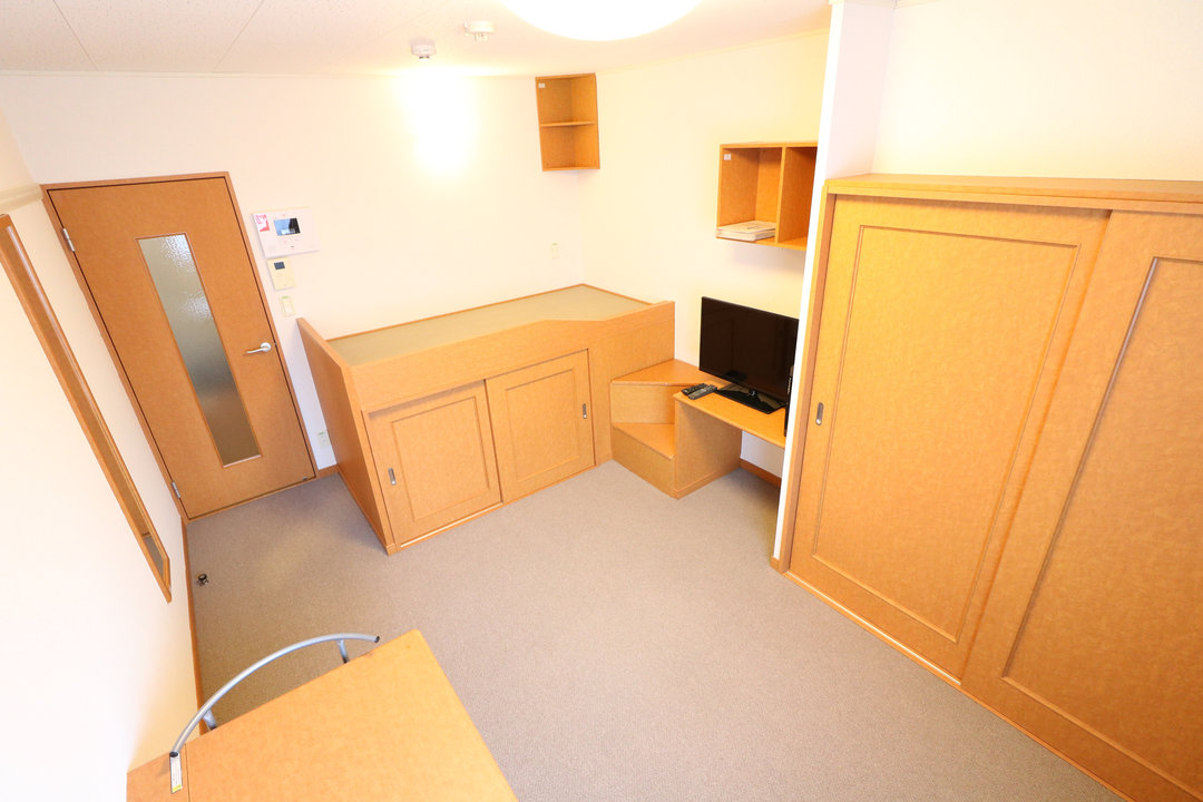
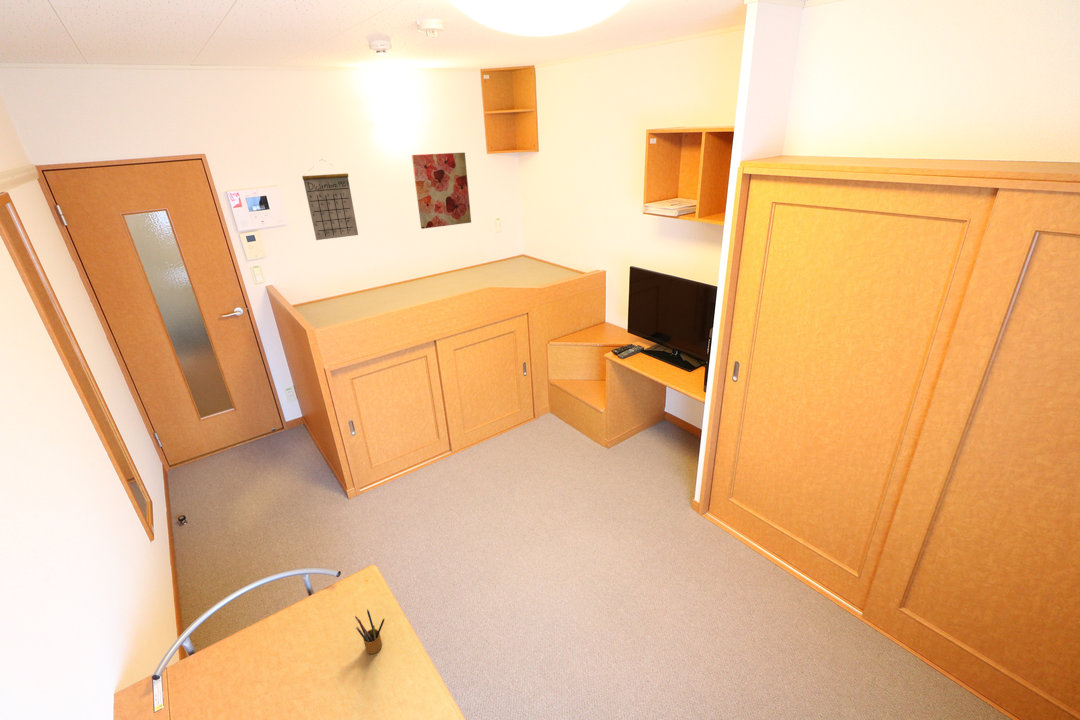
+ calendar [301,158,359,241]
+ pencil box [354,608,385,655]
+ wall art [411,152,472,230]
